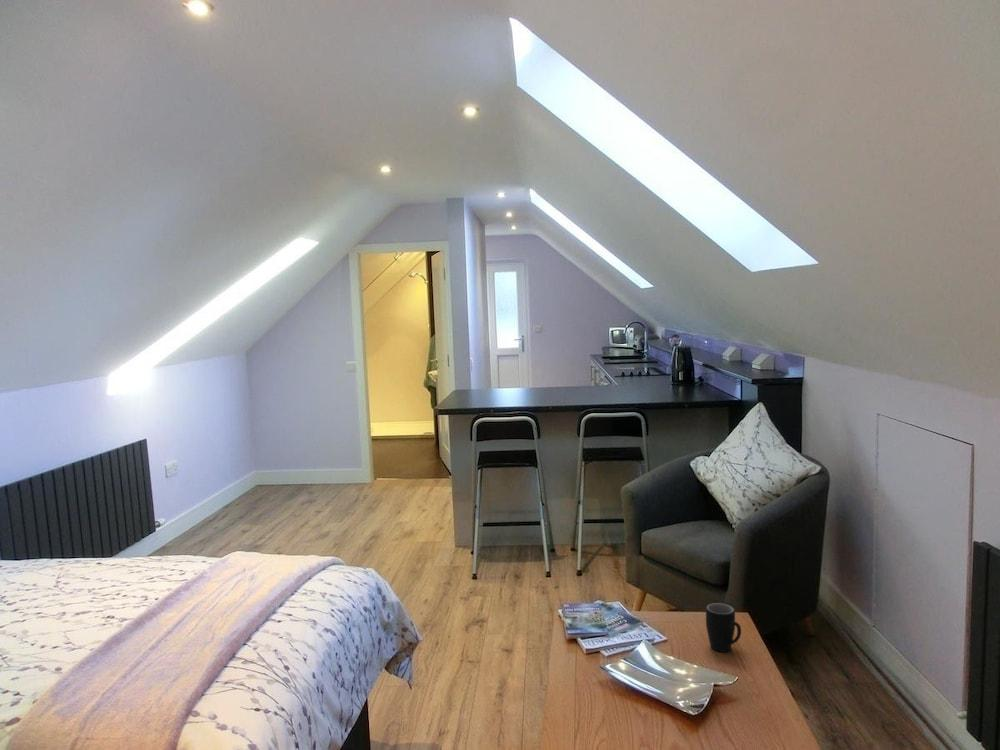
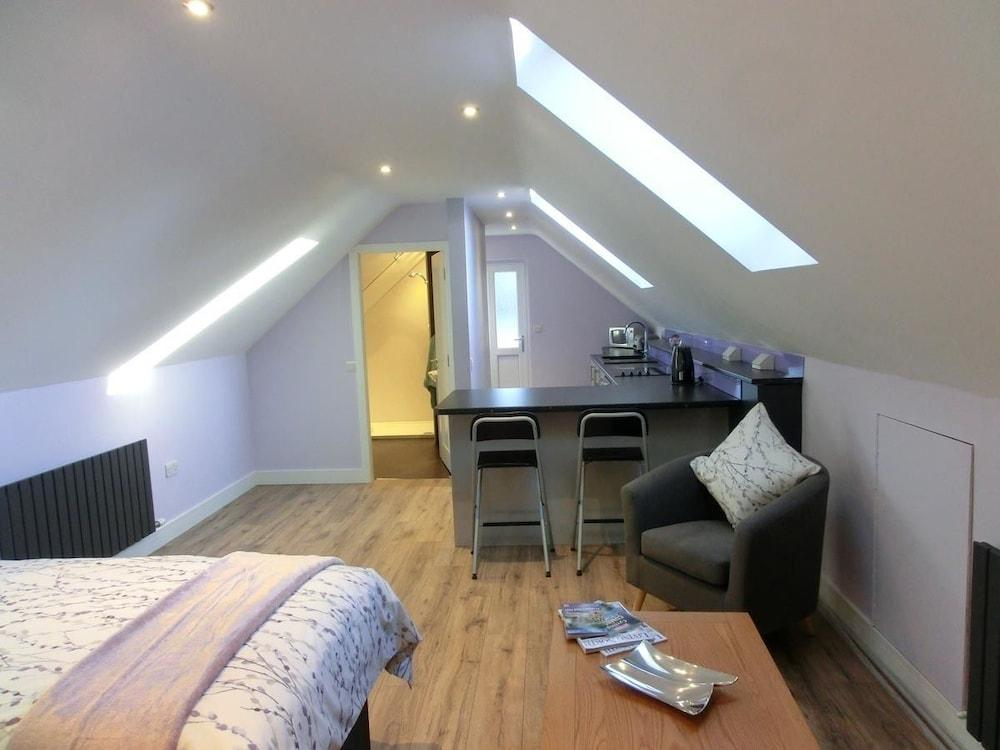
- mug [705,602,742,653]
